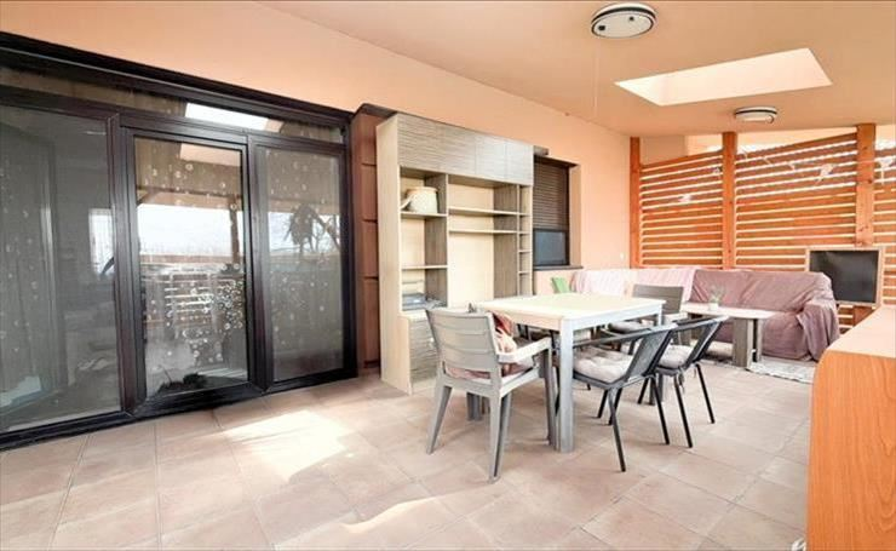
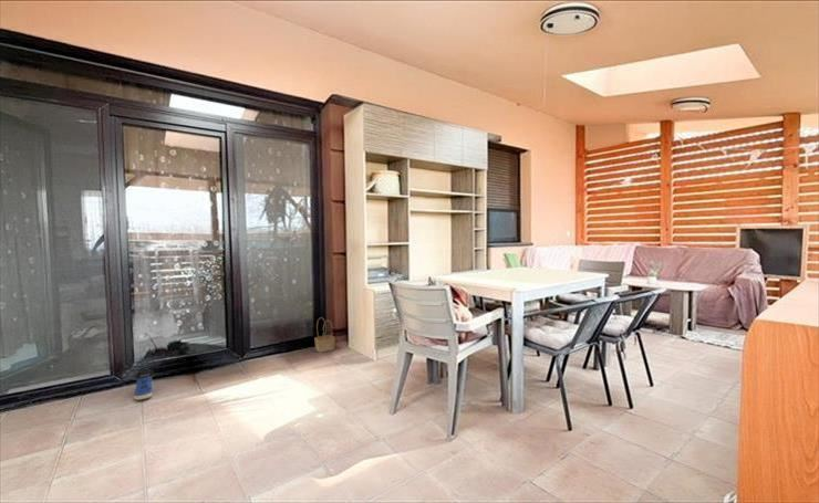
+ basket [313,316,336,354]
+ sneaker [133,368,155,401]
